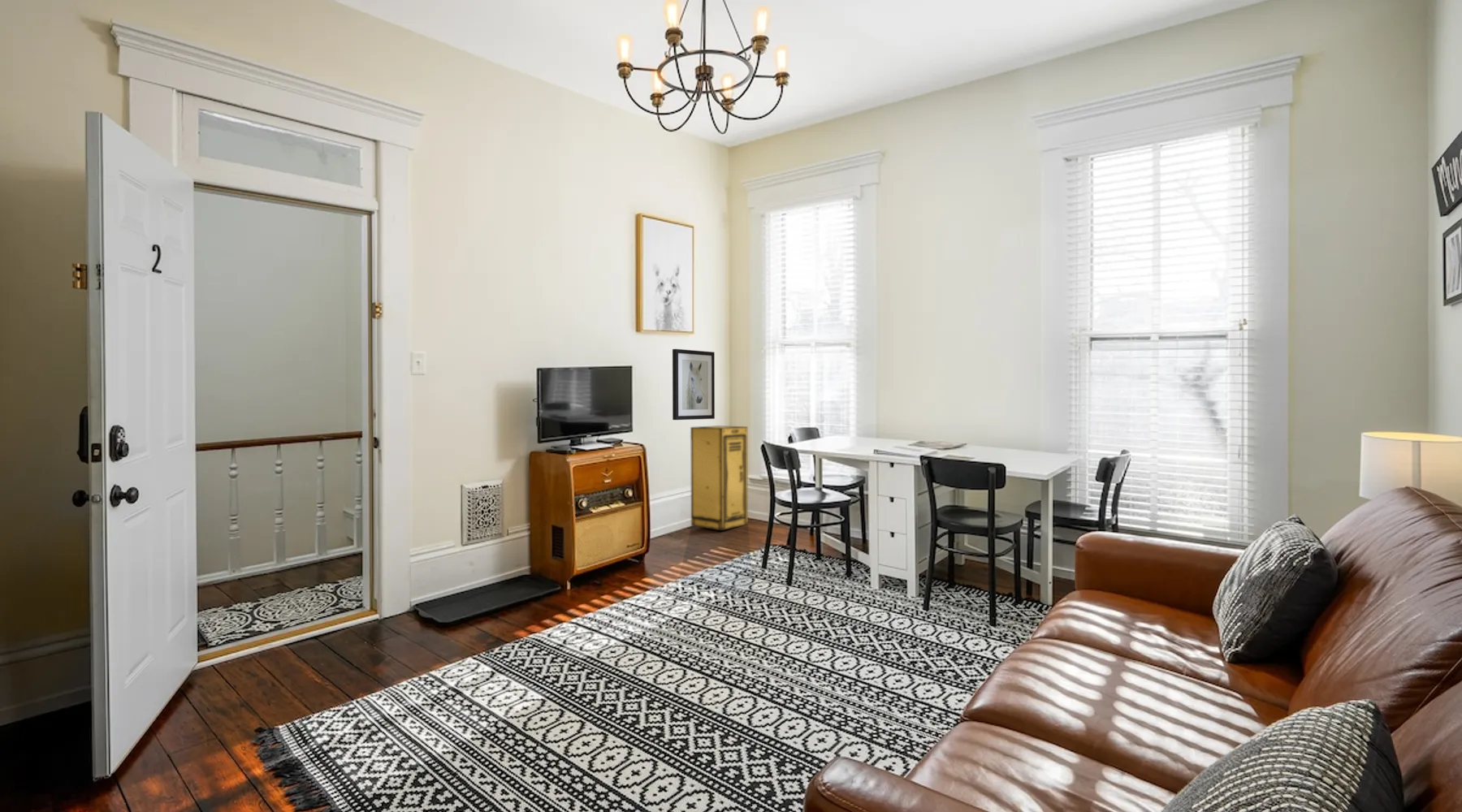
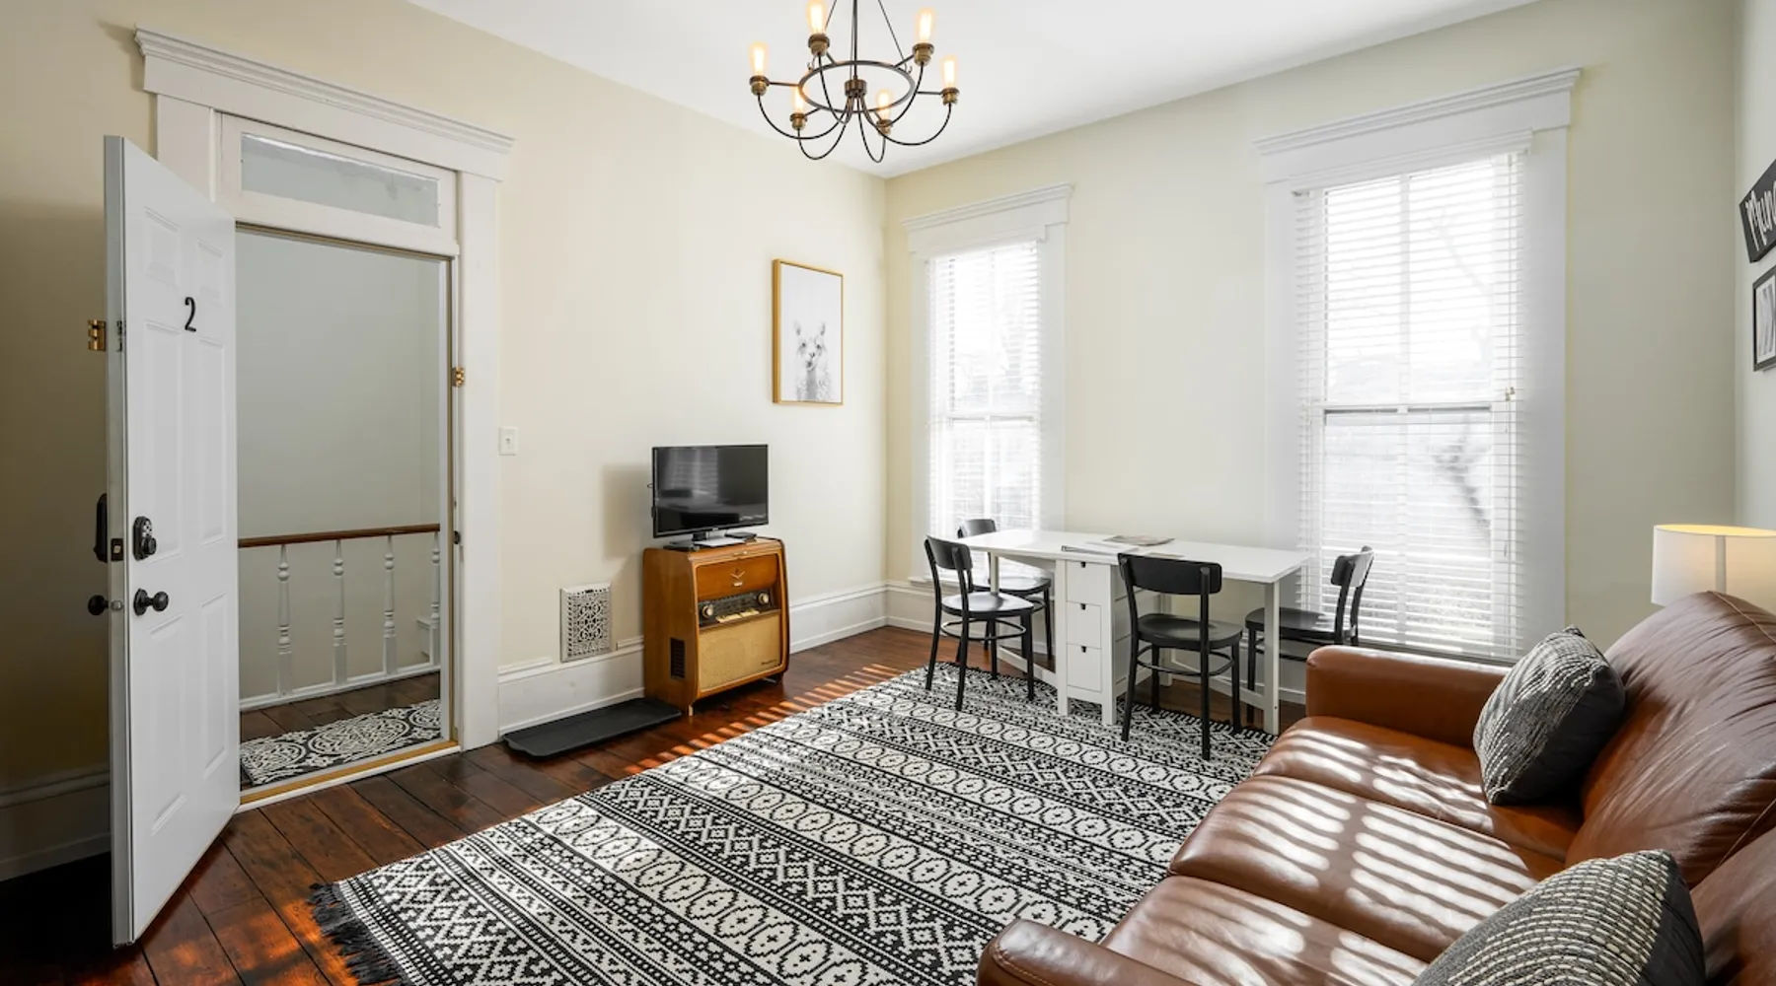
- wall art [672,348,716,421]
- storage cabinet [690,425,749,531]
